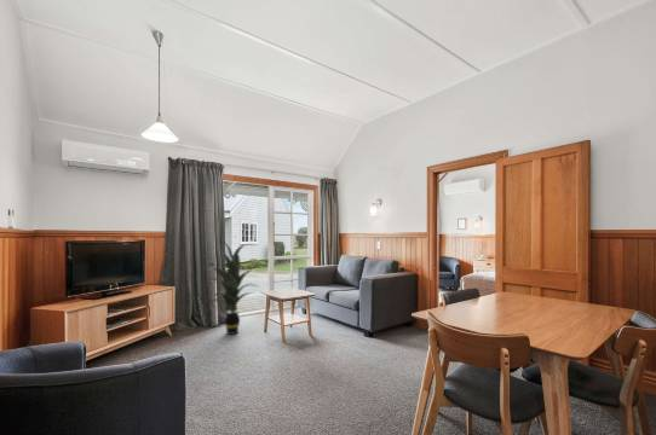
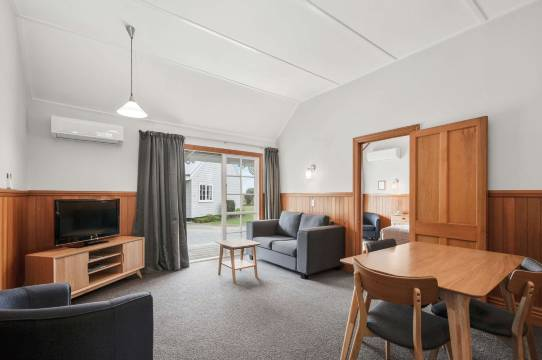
- indoor plant [202,239,258,336]
